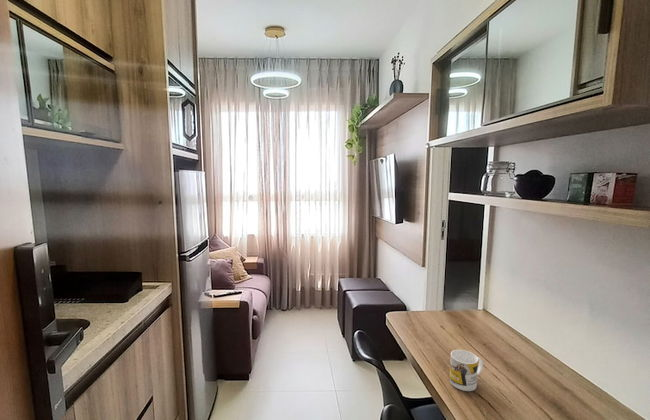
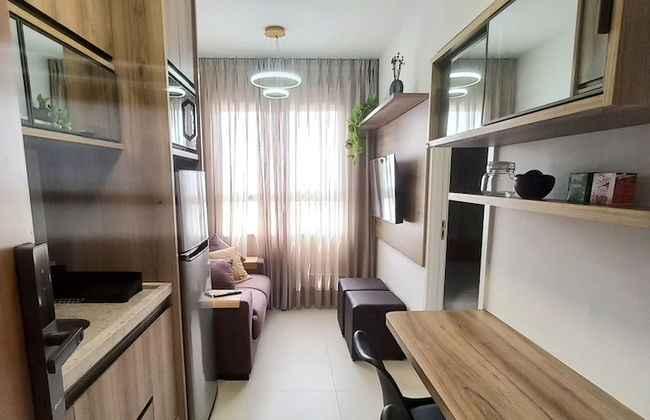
- mug [449,349,484,392]
